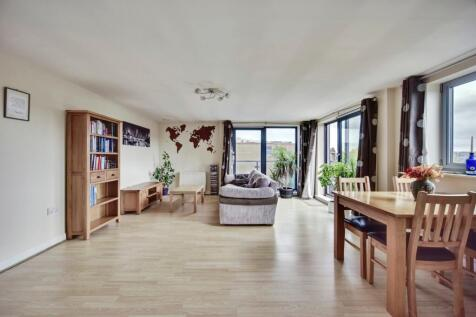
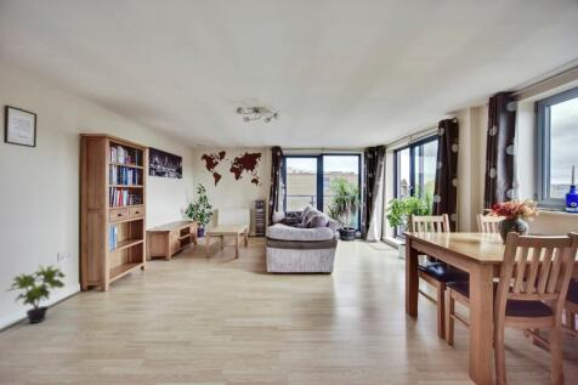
+ potted plant [4,264,67,324]
